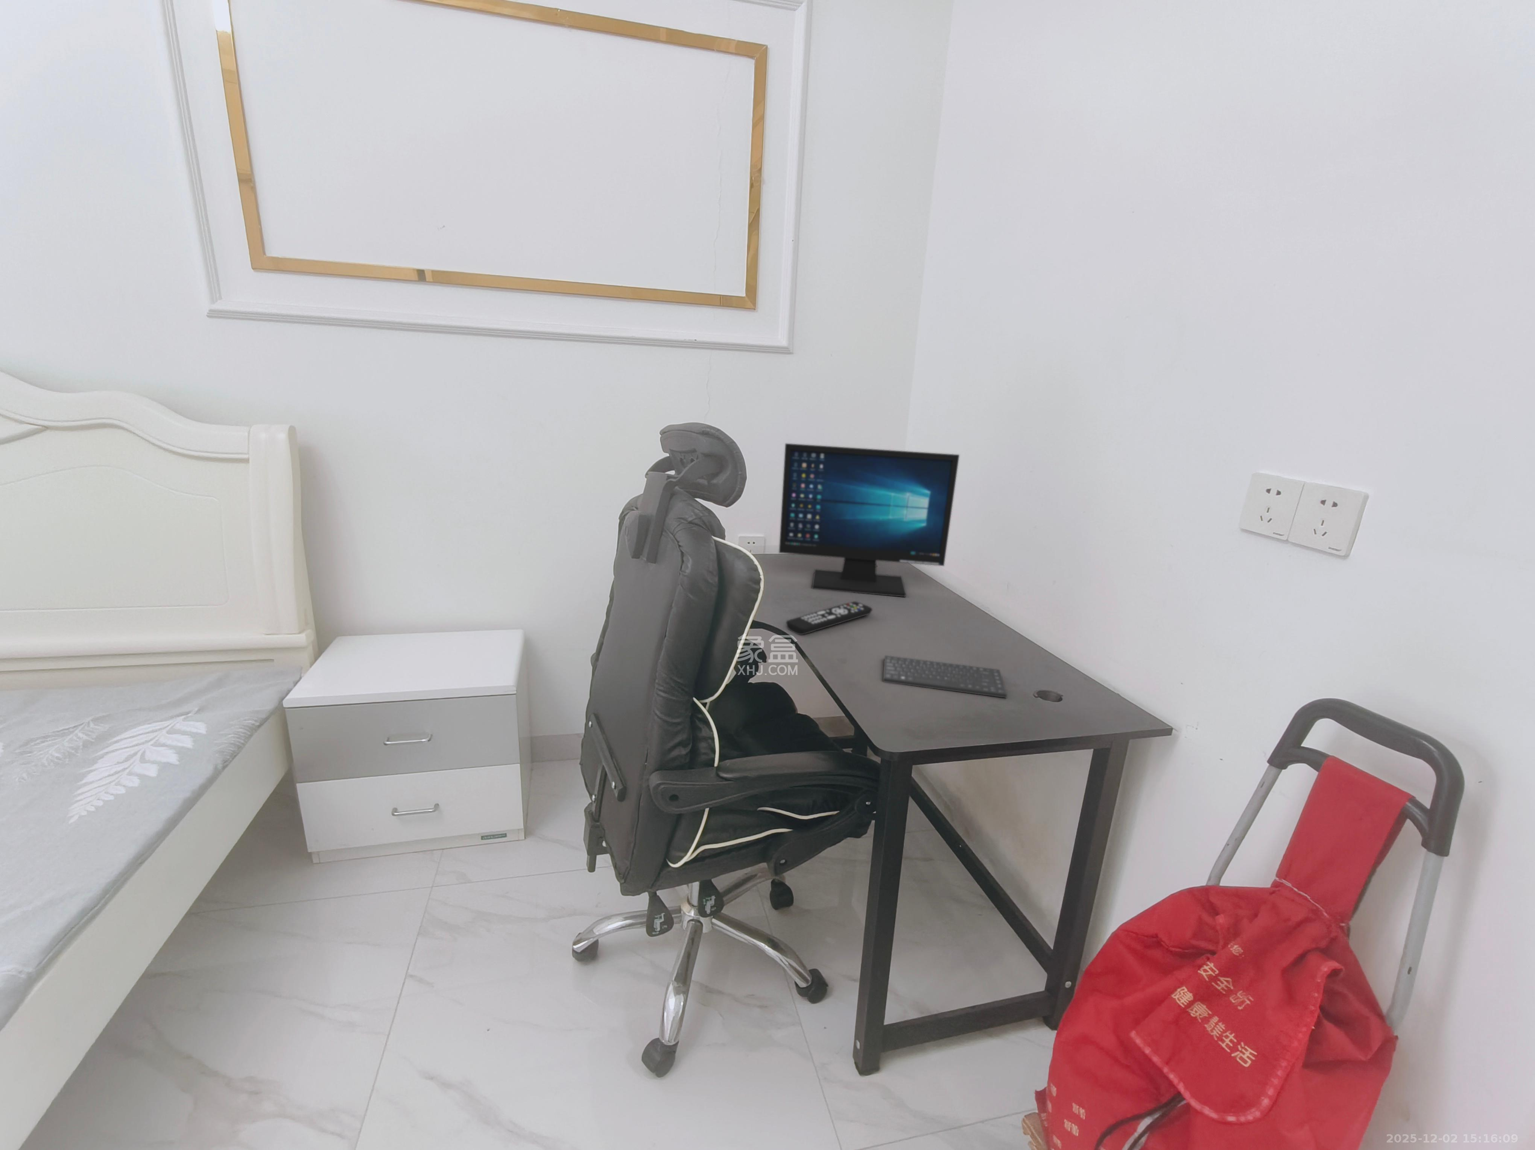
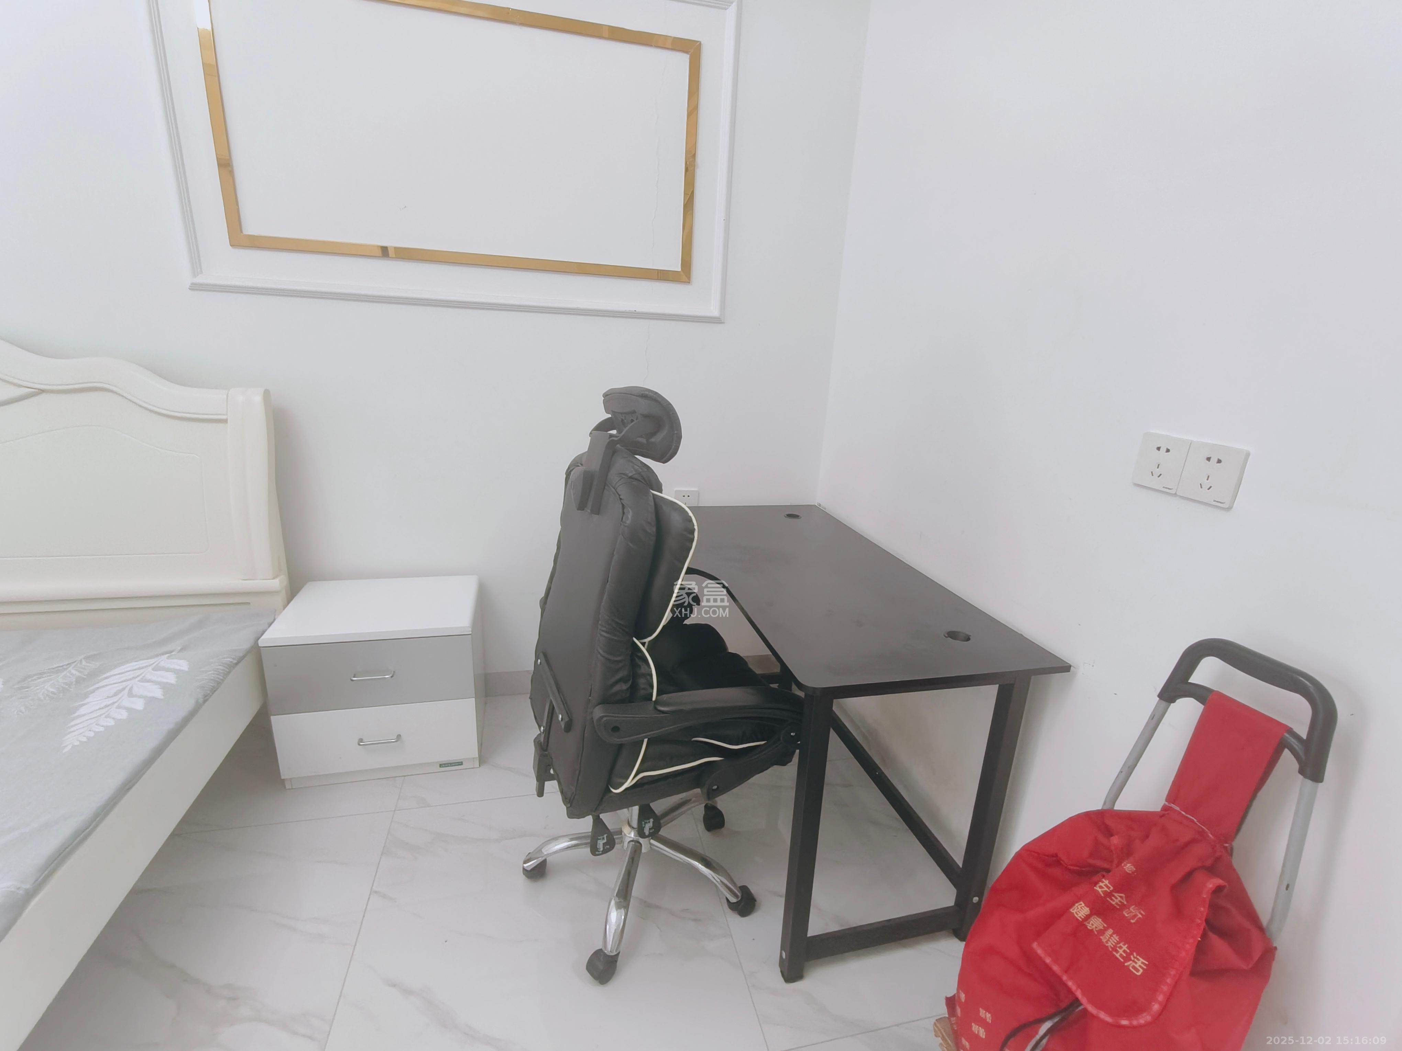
- keyboard [882,655,1008,698]
- remote control [786,600,873,635]
- computer monitor [778,443,960,598]
